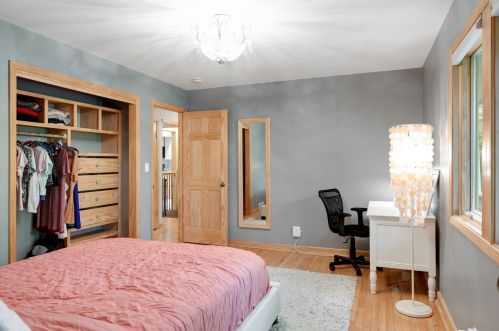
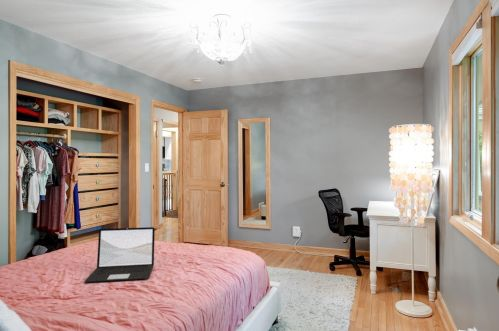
+ laptop [84,226,156,283]
